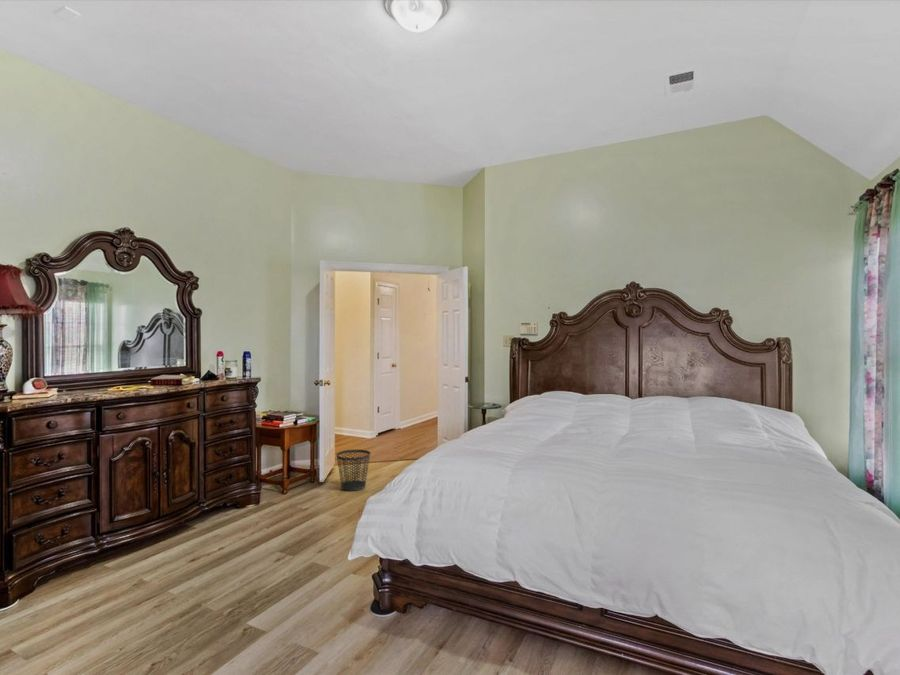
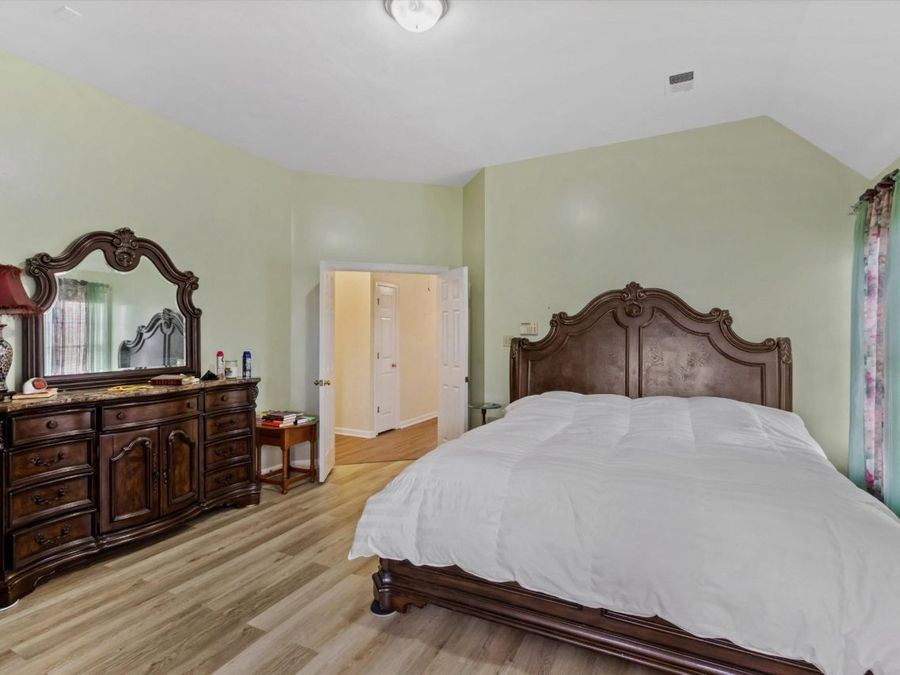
- wastebasket [335,449,371,492]
